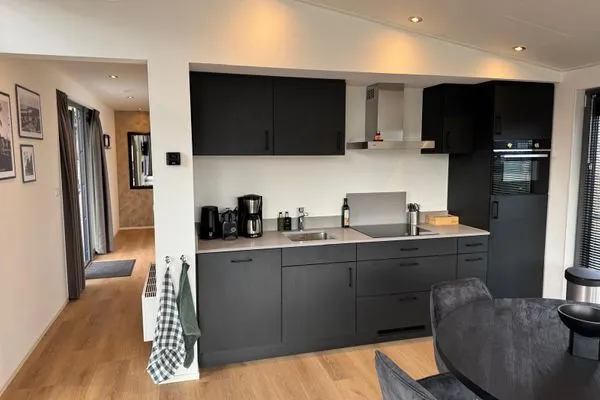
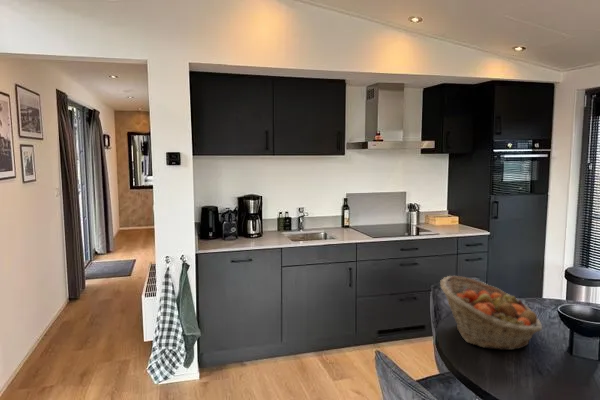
+ fruit basket [439,275,543,351]
